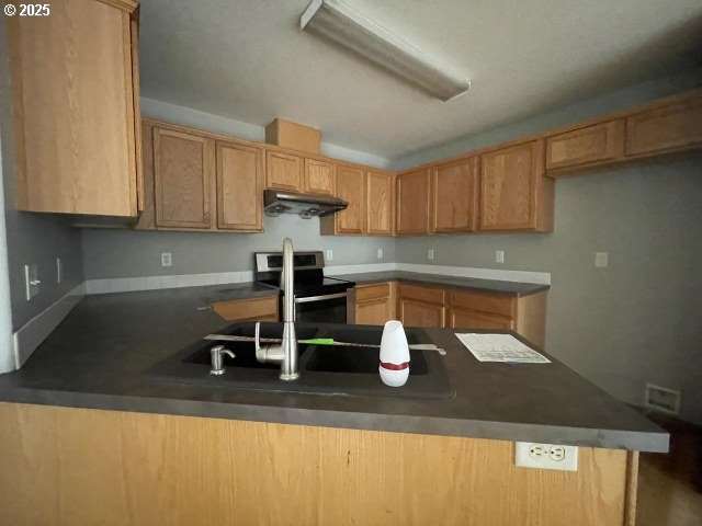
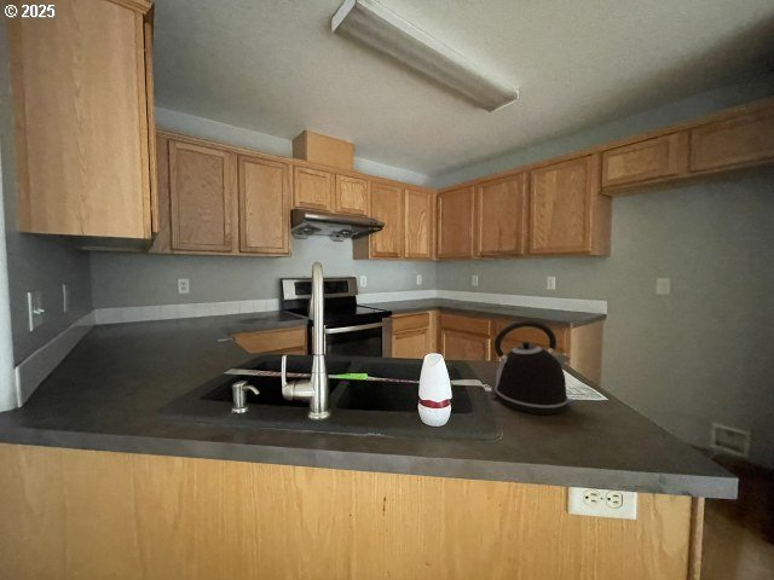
+ kettle [490,320,572,416]
